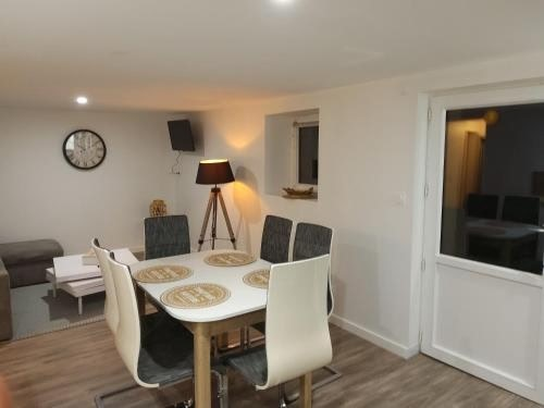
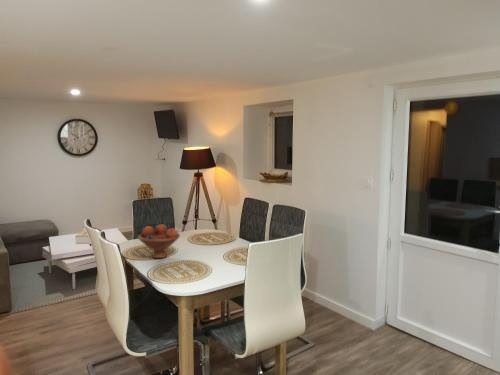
+ fruit bowl [137,223,181,259]
